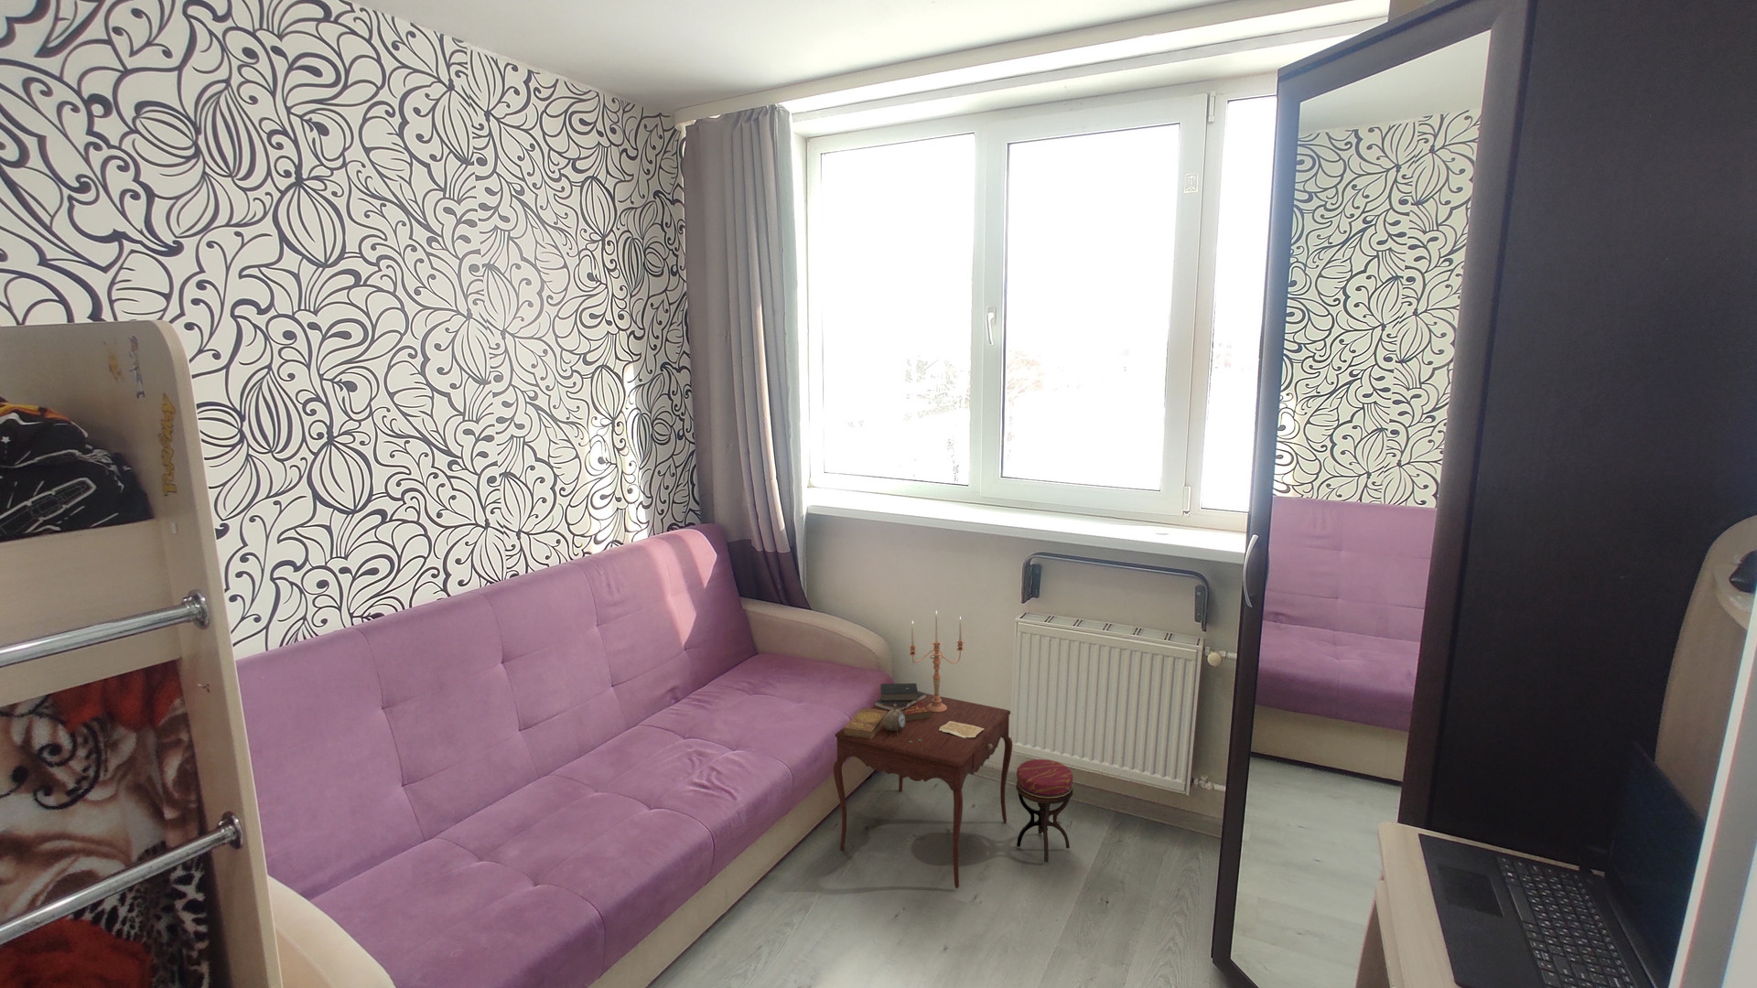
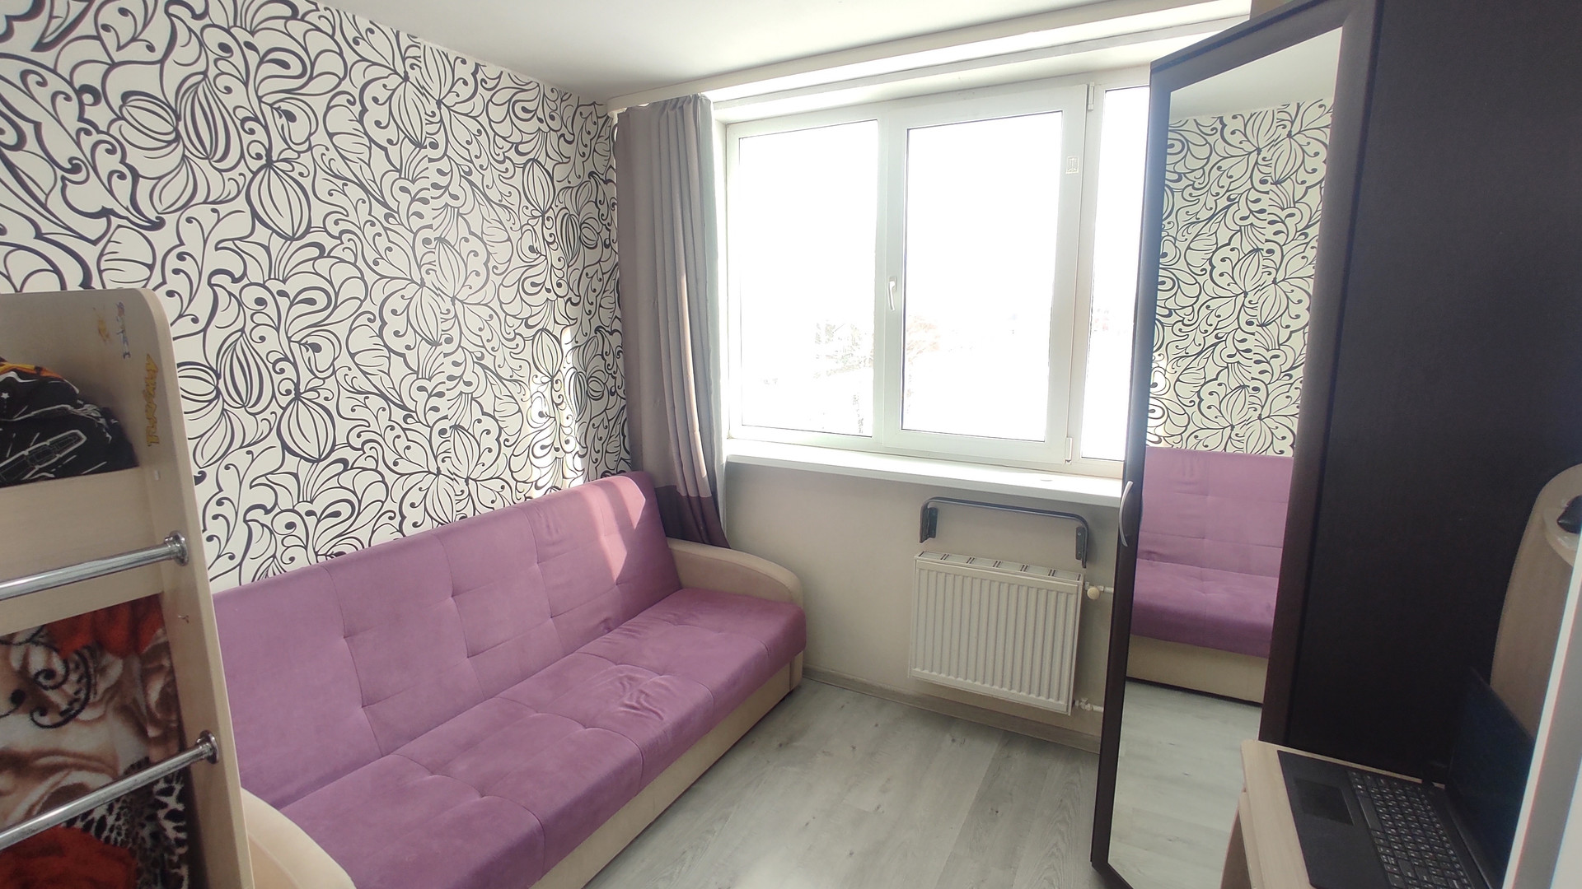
- side table [833,610,1074,889]
